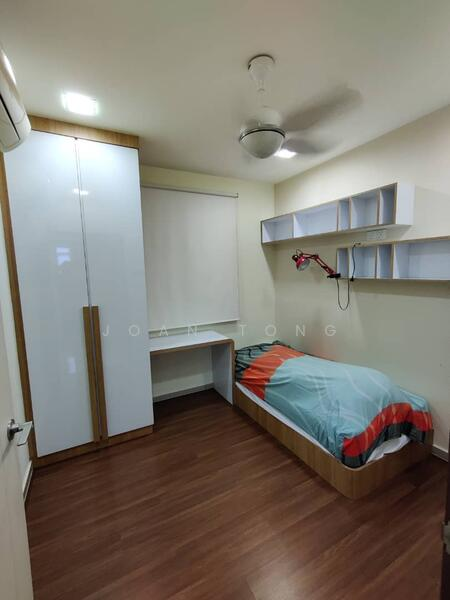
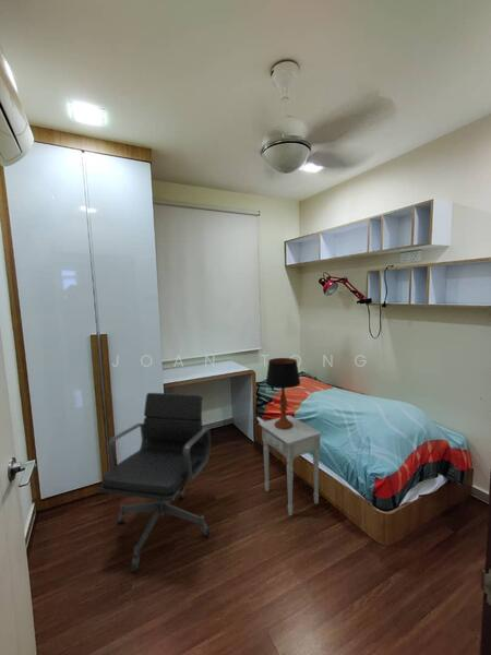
+ nightstand [258,415,323,517]
+ office chair [96,392,212,573]
+ table lamp [265,357,301,429]
